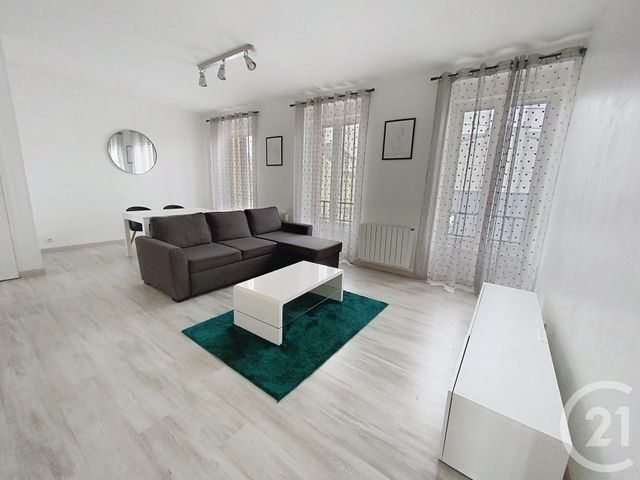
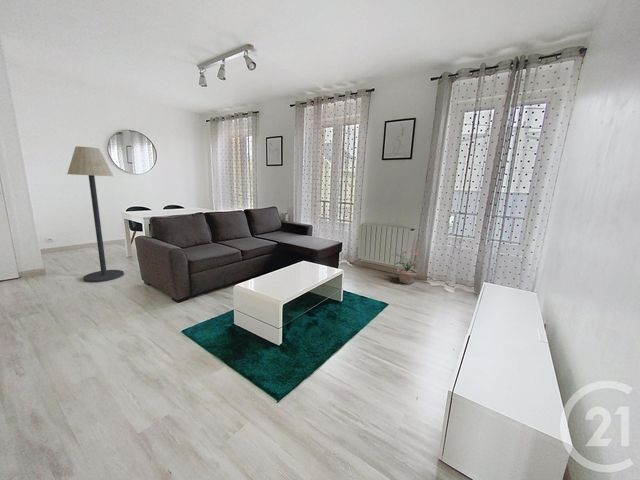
+ potted plant [393,250,420,285]
+ floor lamp [66,145,125,283]
